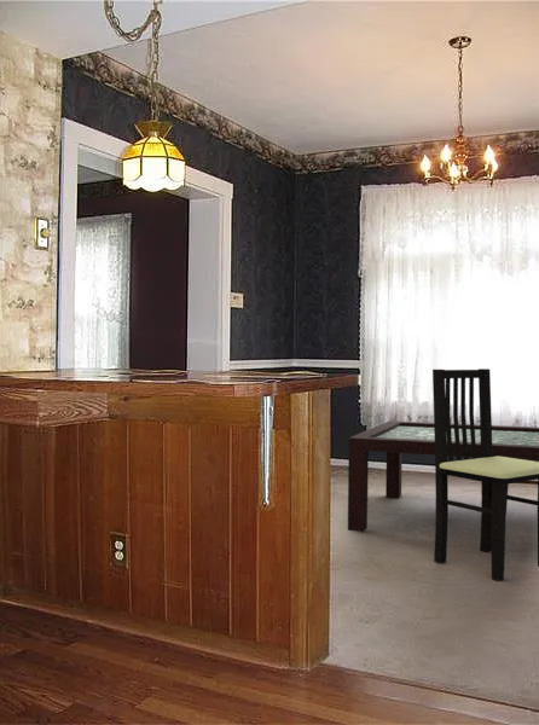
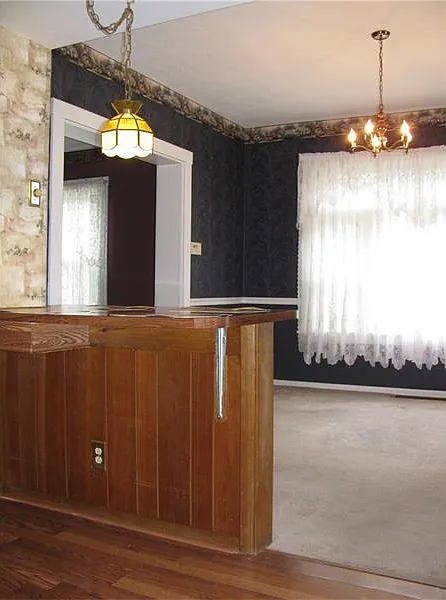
- coffee table [347,419,539,533]
- dining chair [431,367,539,582]
